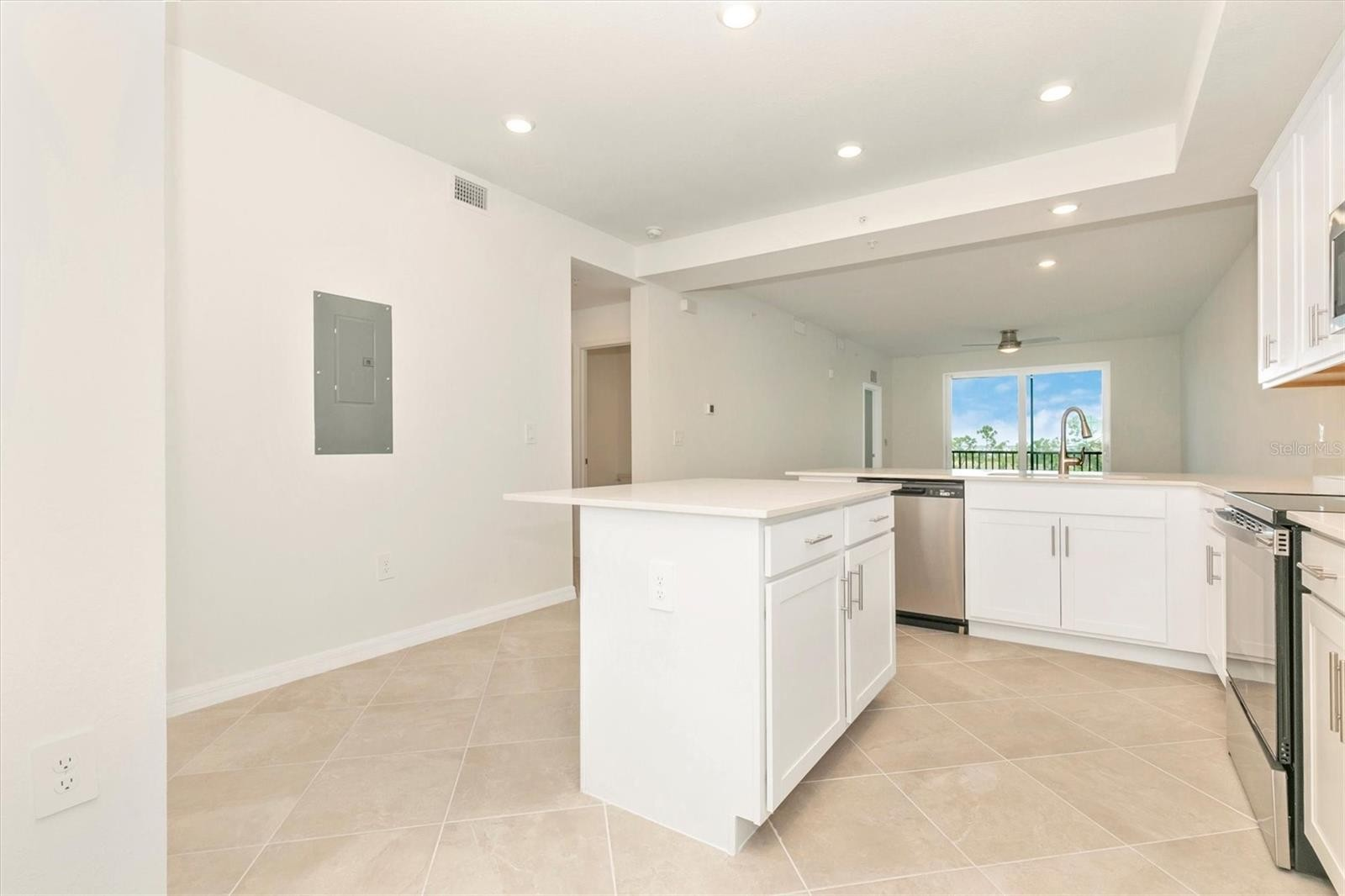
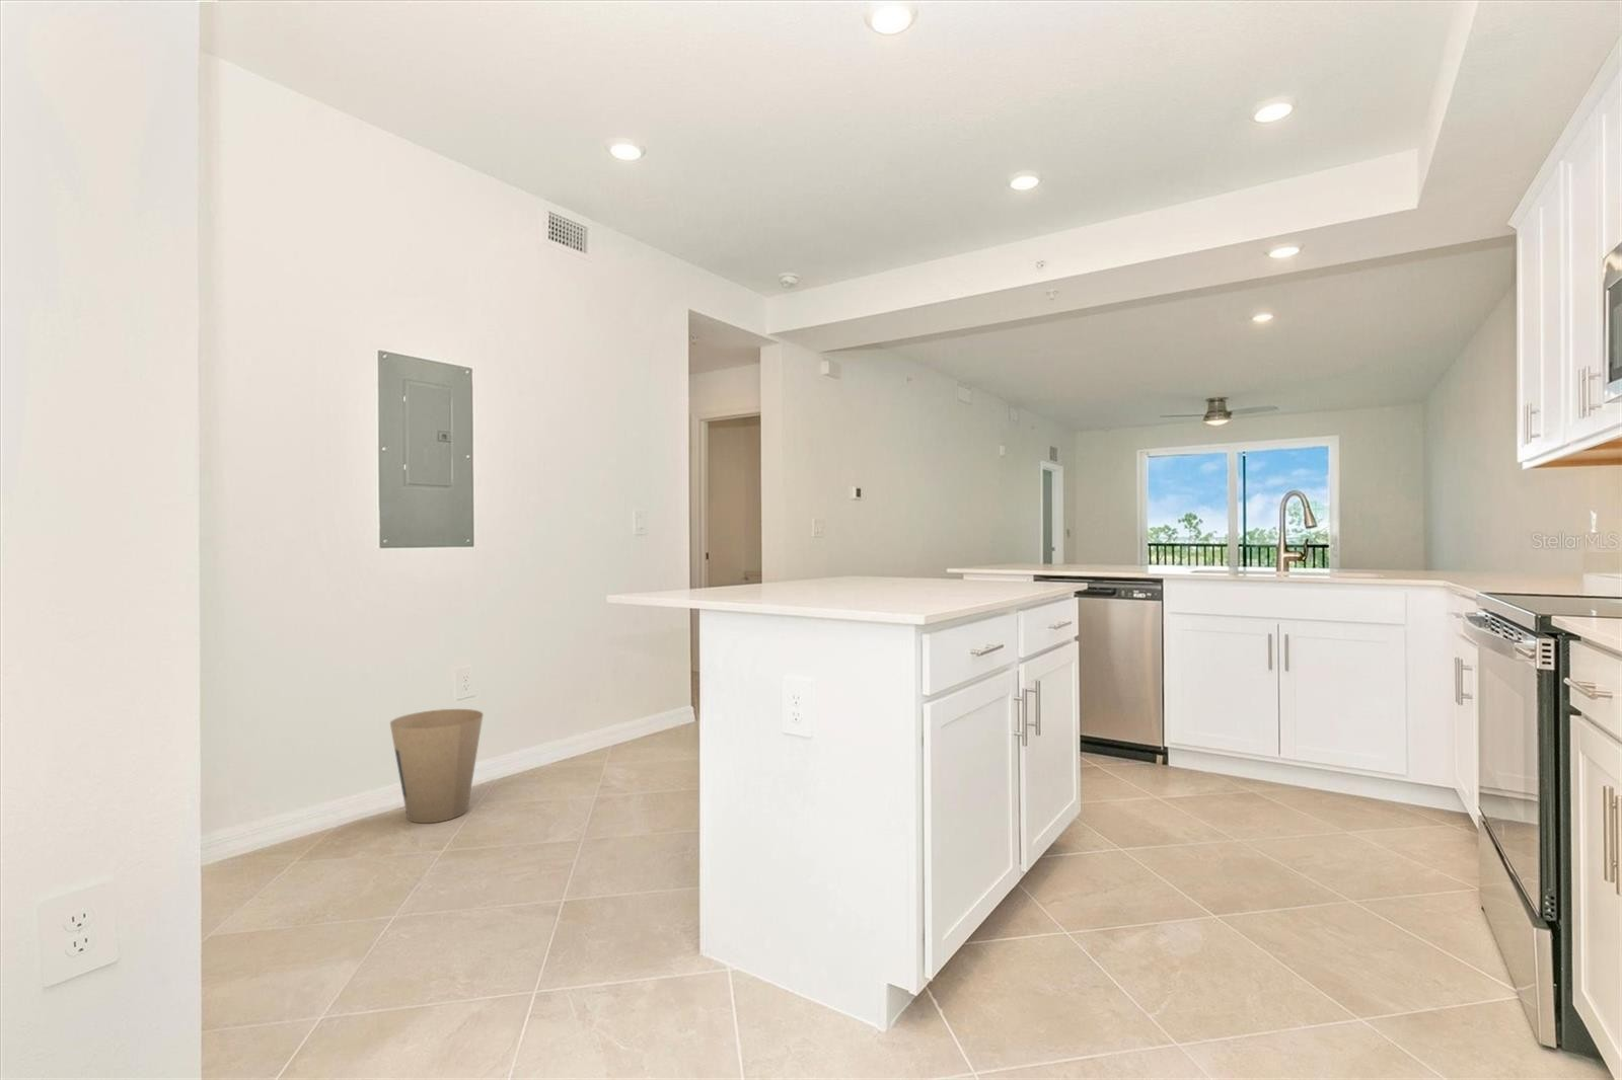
+ trash can [390,709,485,824]
